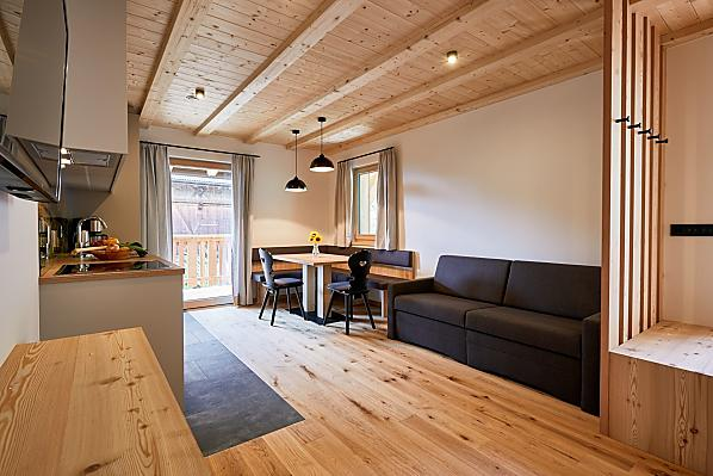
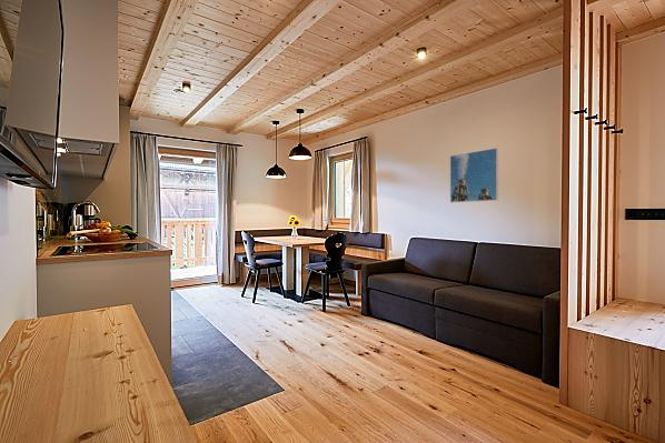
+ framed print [449,147,499,203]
